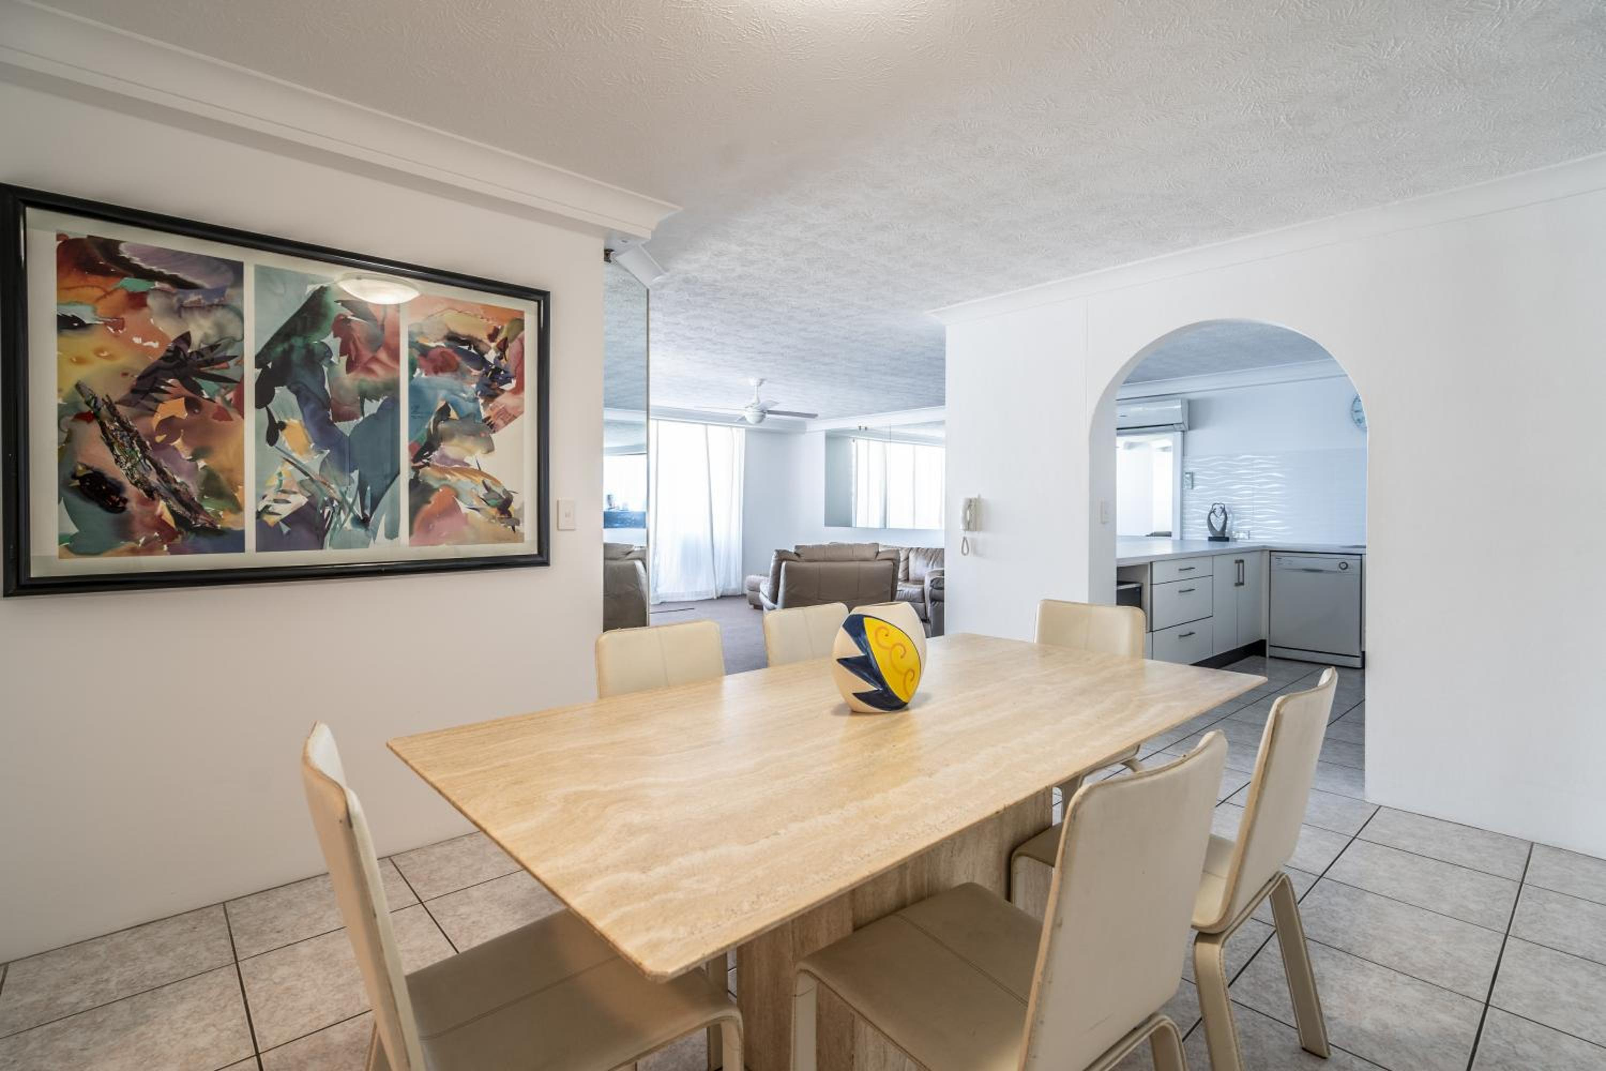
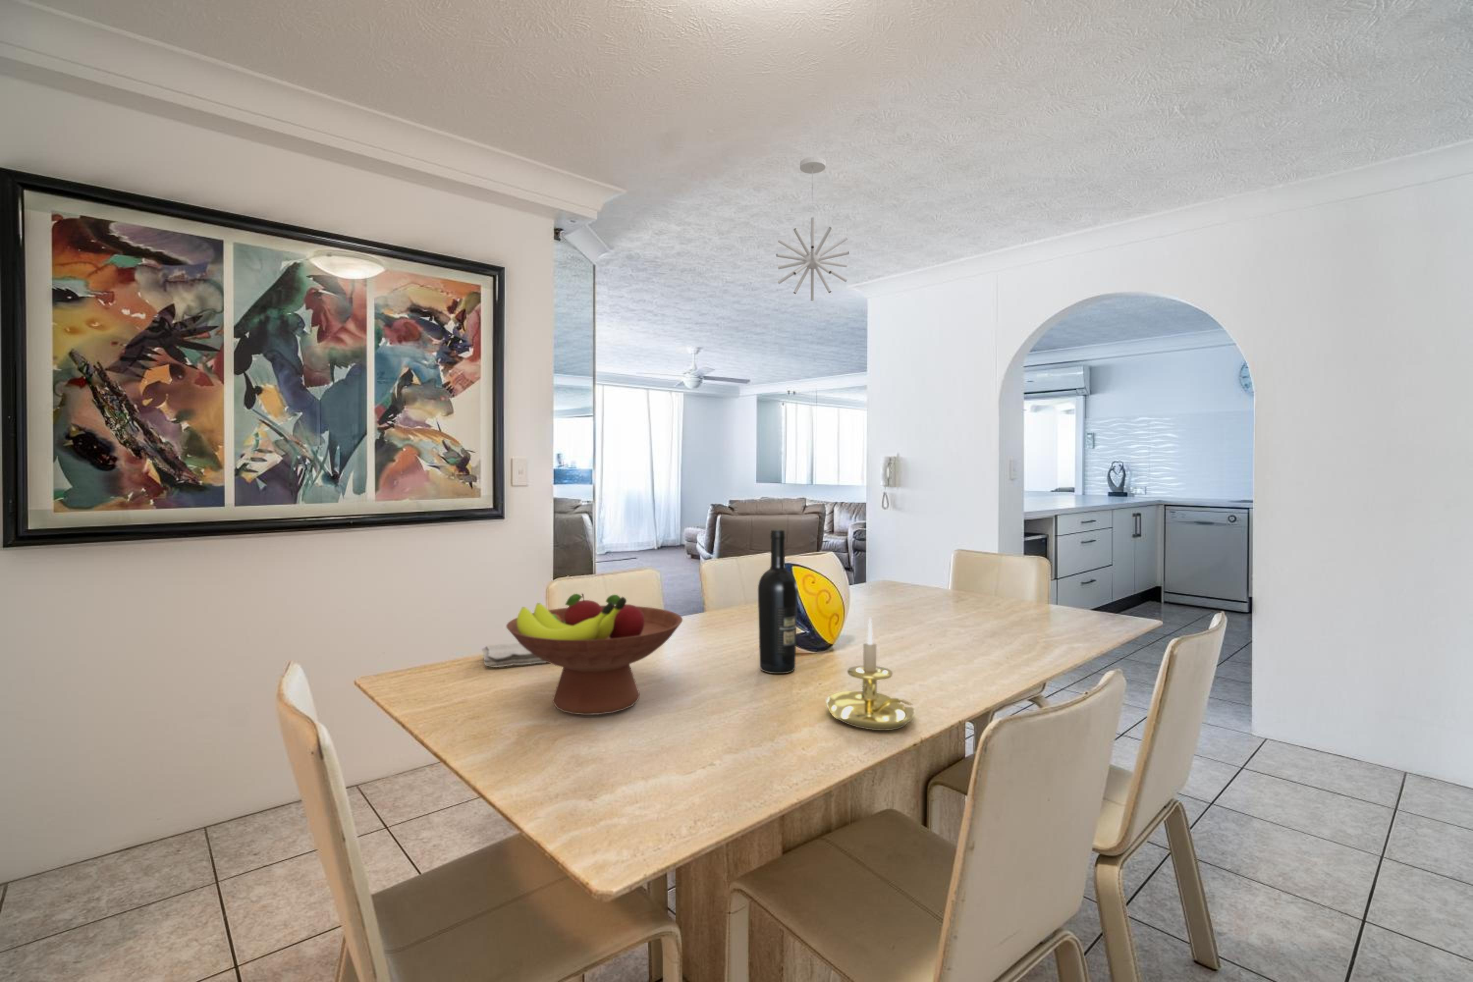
+ pendant light [775,156,849,301]
+ fruit bowl [505,593,684,716]
+ candle holder [825,617,915,731]
+ washcloth [481,642,547,667]
+ wine bottle [757,529,798,674]
